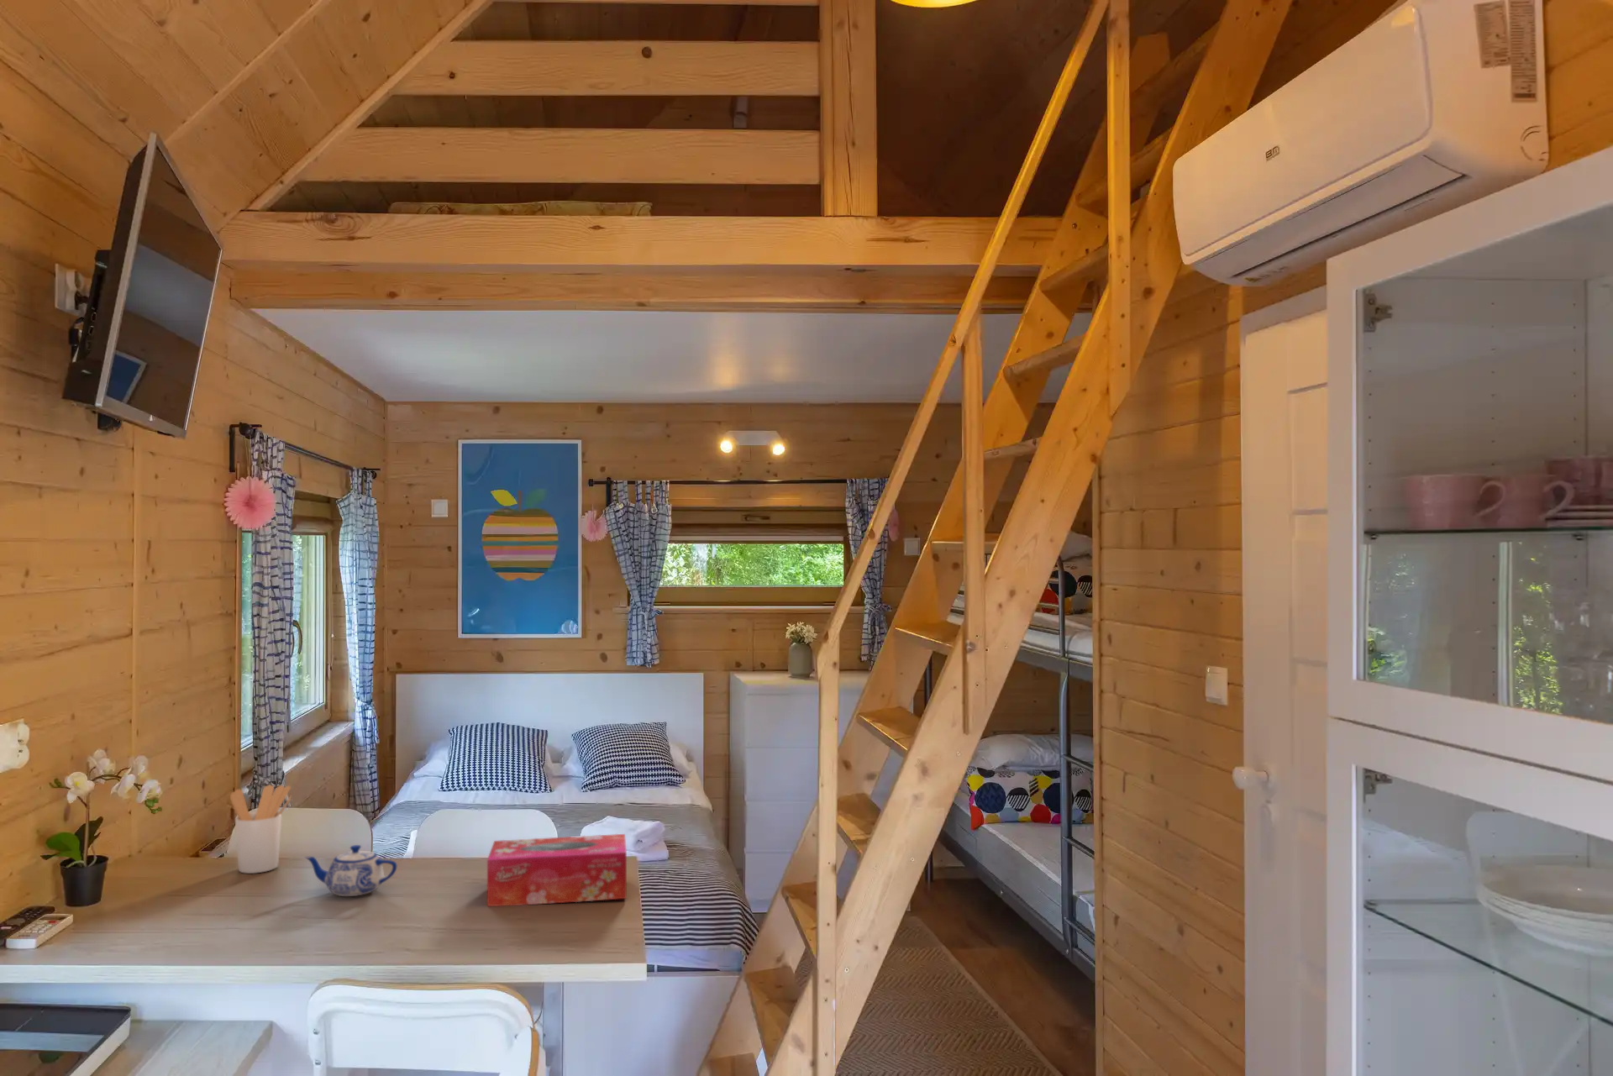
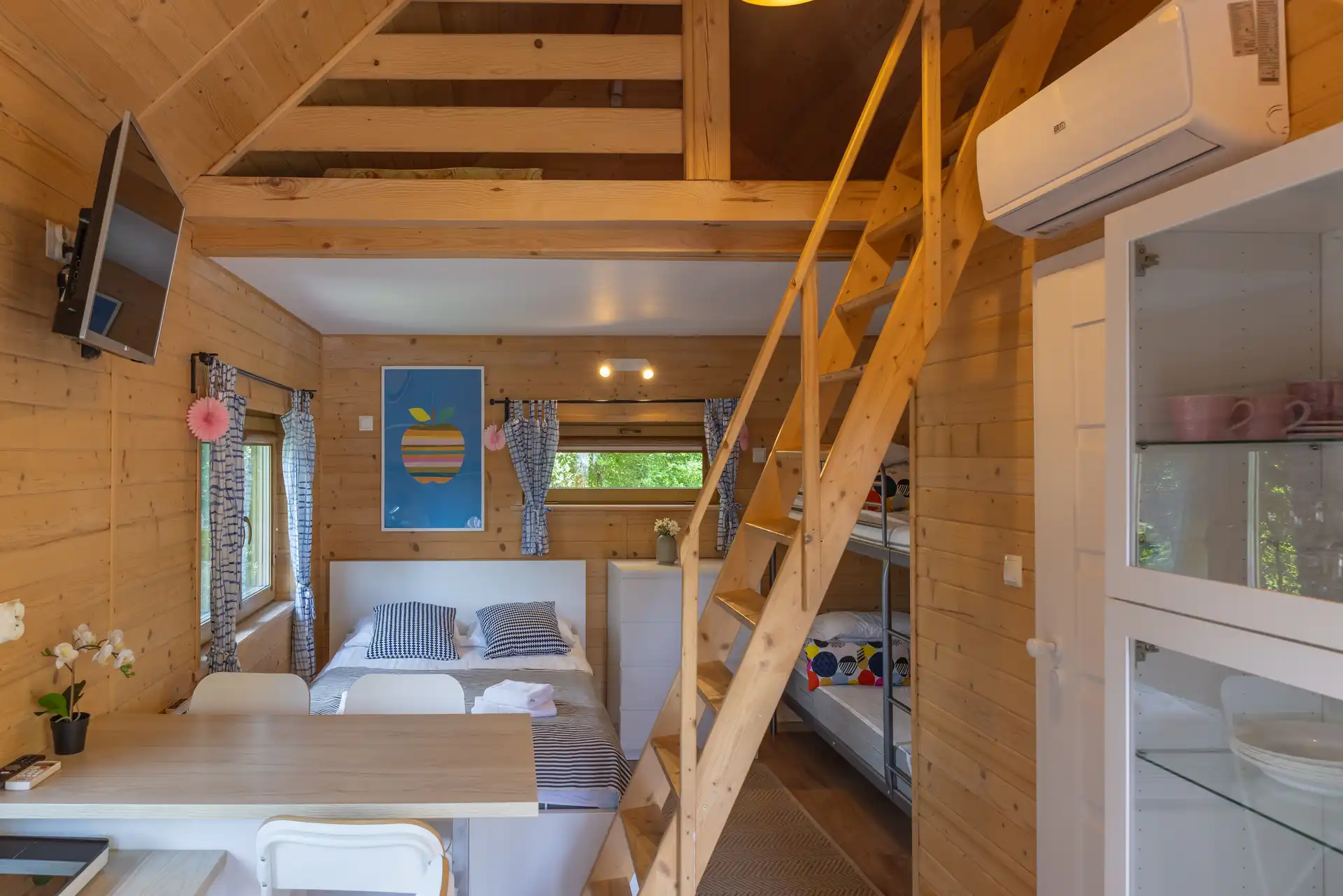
- teapot [304,844,398,897]
- tissue box [486,833,628,907]
- utensil holder [229,784,292,874]
